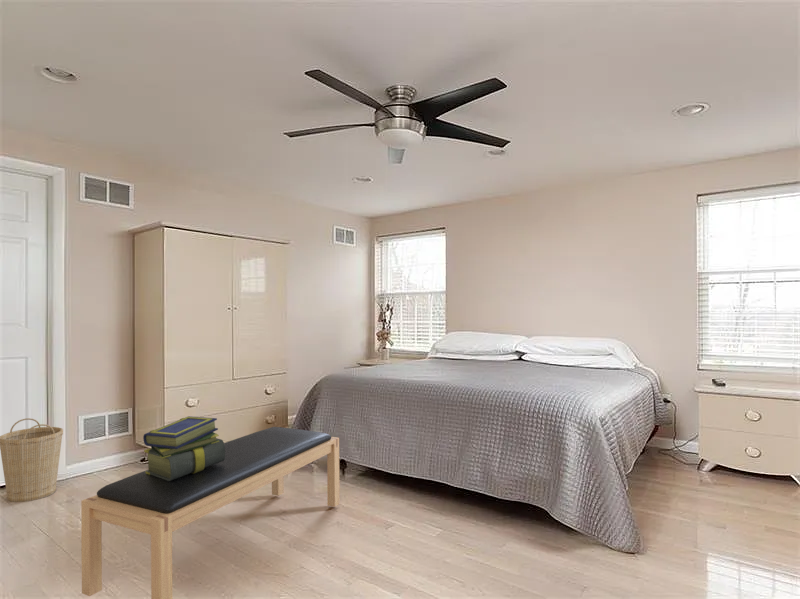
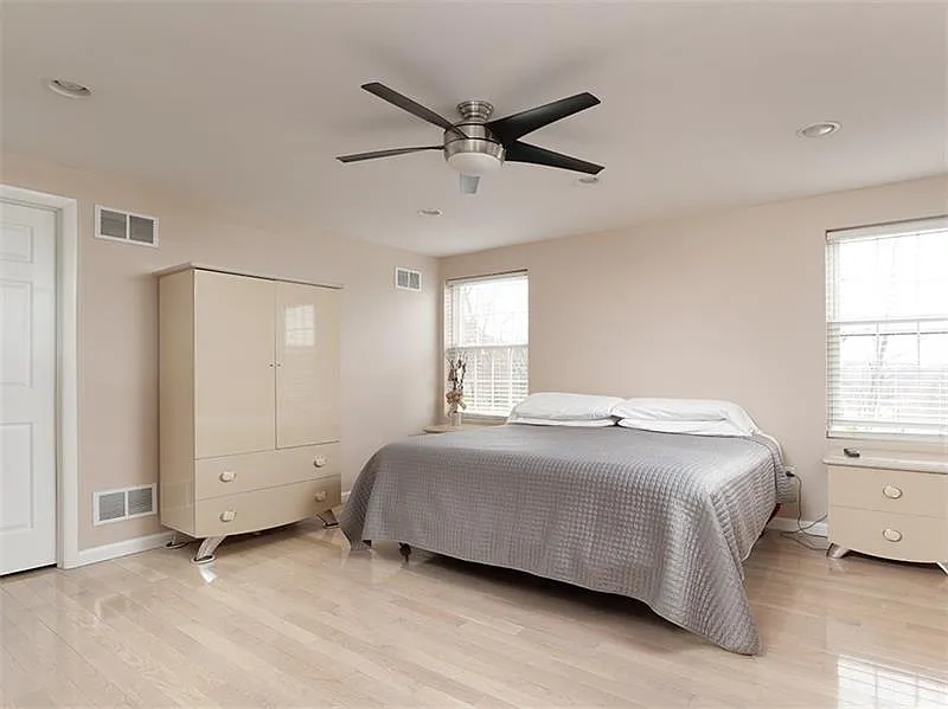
- basket [0,417,64,503]
- bench [80,426,341,599]
- stack of books [142,415,225,481]
